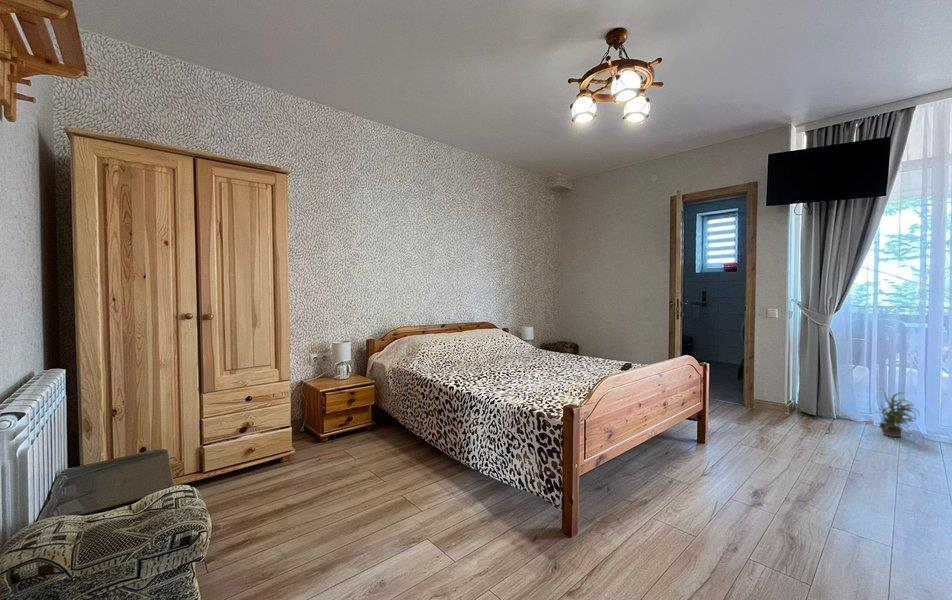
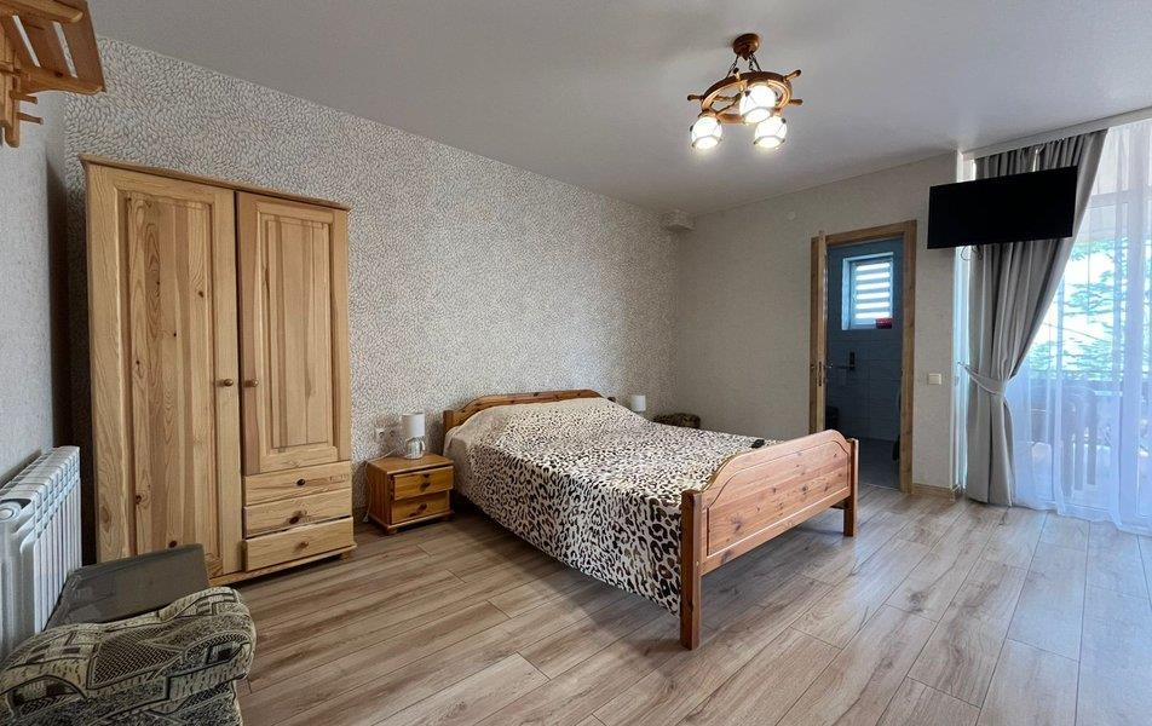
- potted plant [875,388,921,438]
